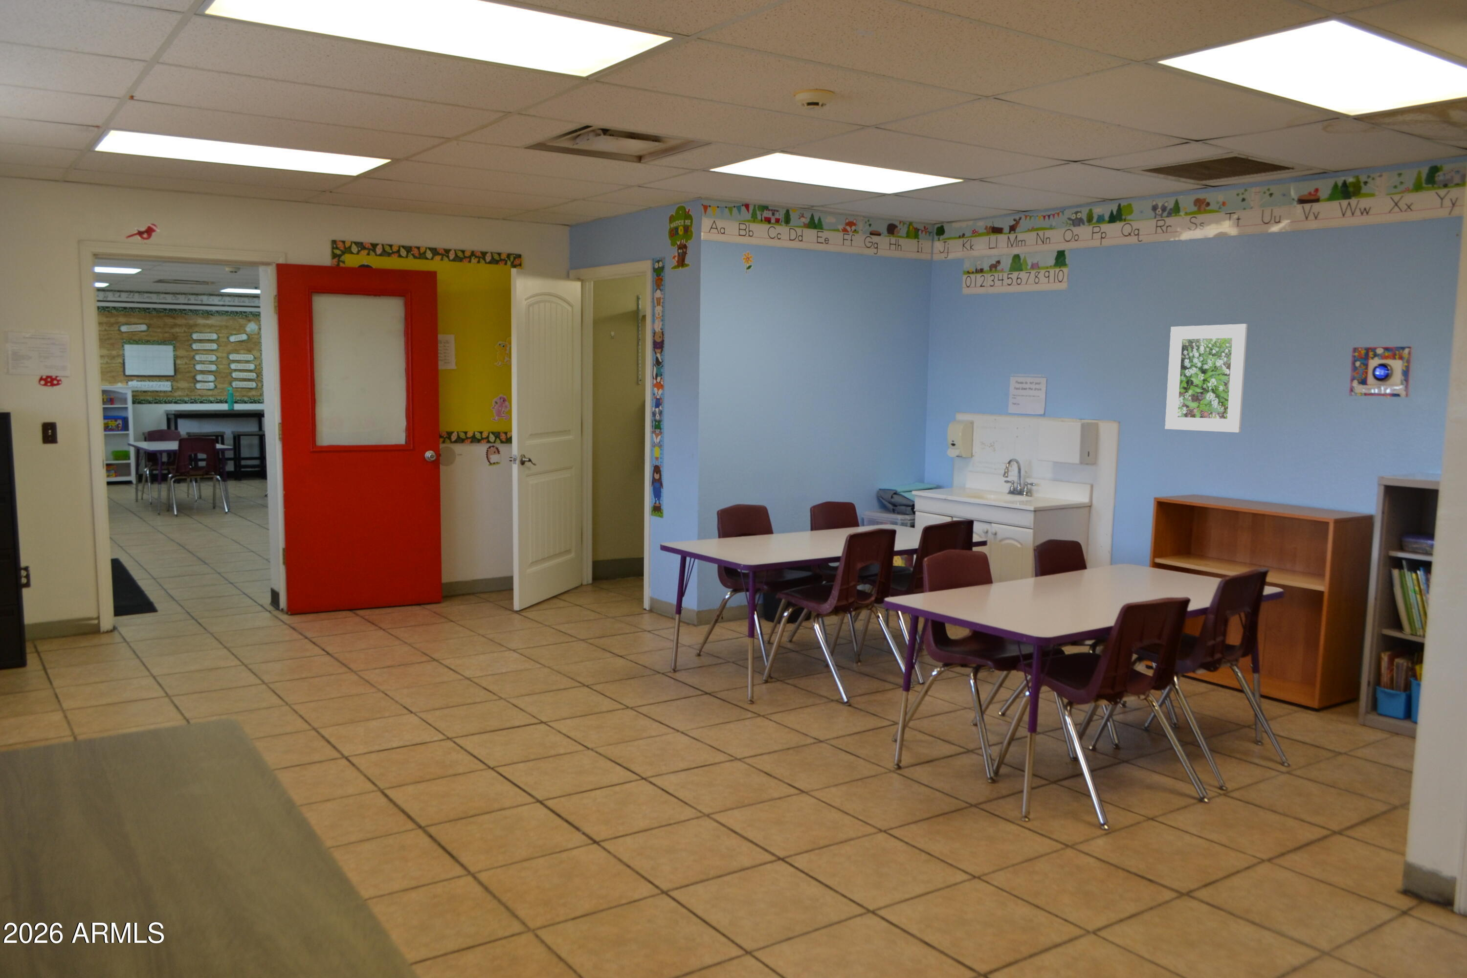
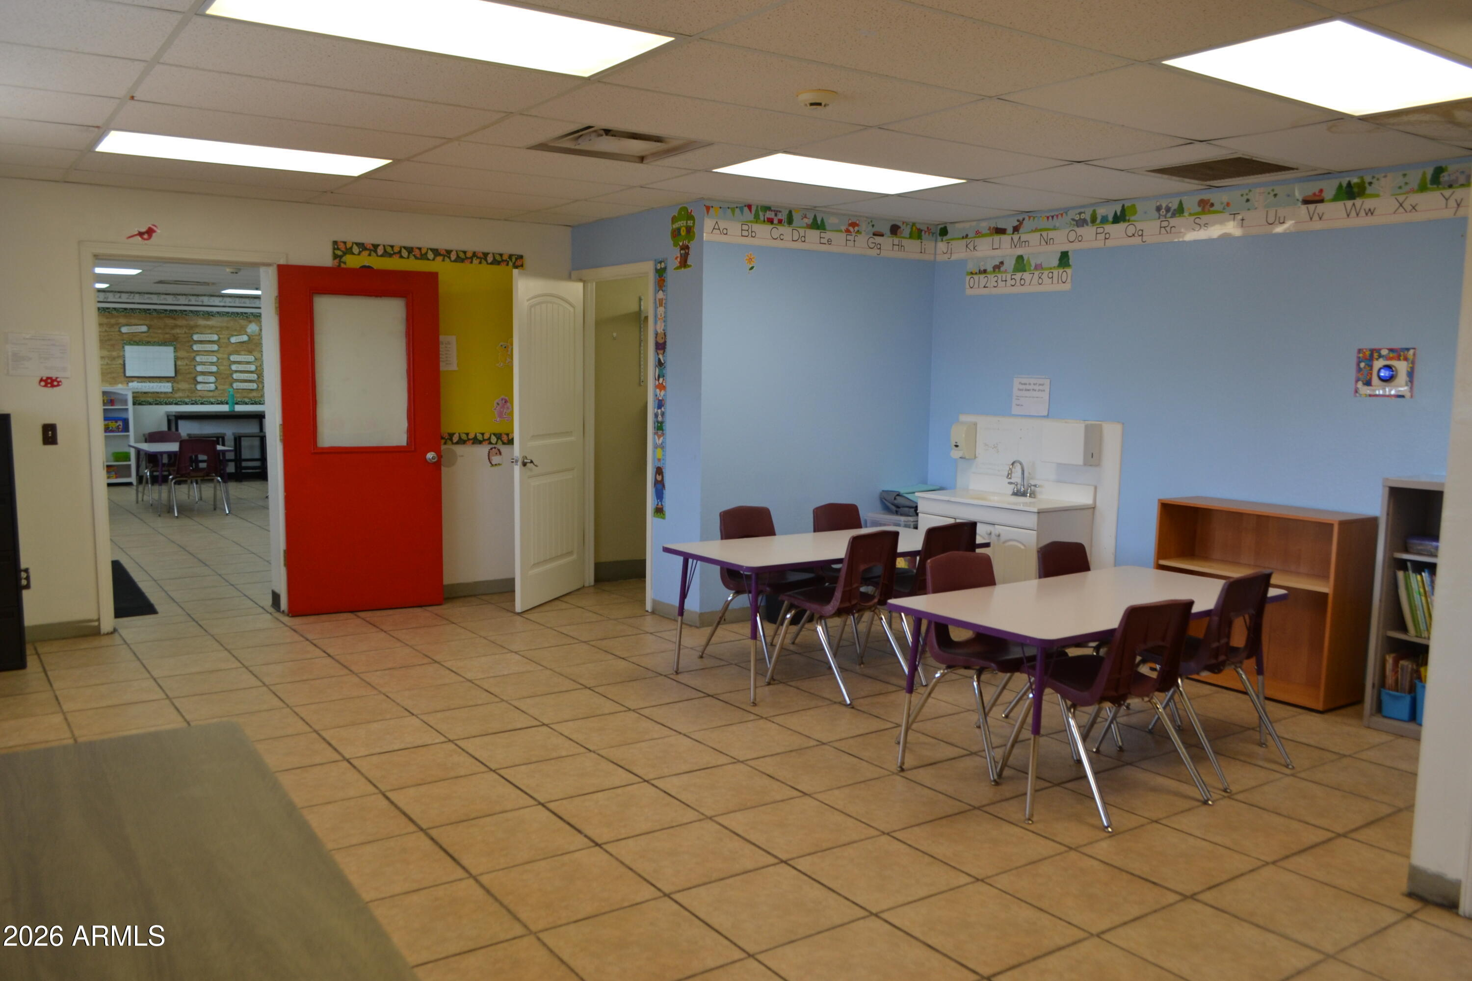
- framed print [1165,323,1248,433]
